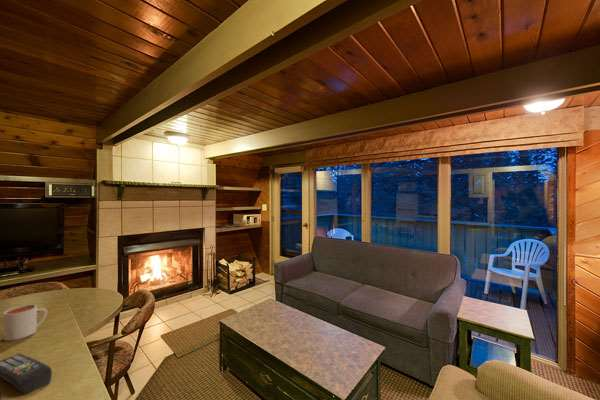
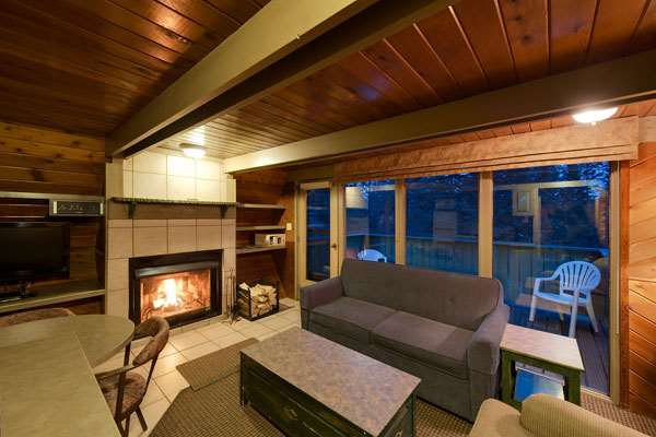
- mug [2,303,48,342]
- remote control [0,353,53,396]
